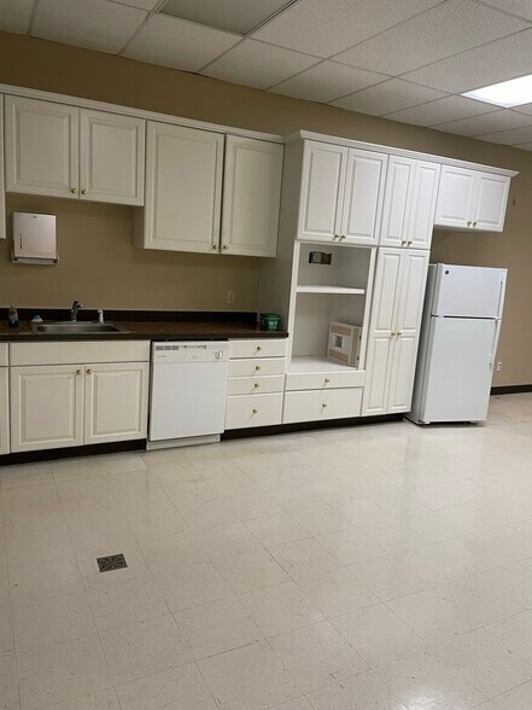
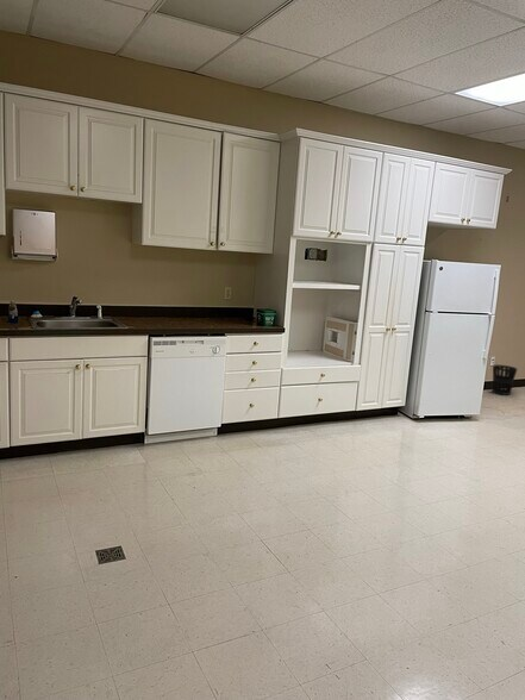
+ wastebasket [490,364,518,396]
